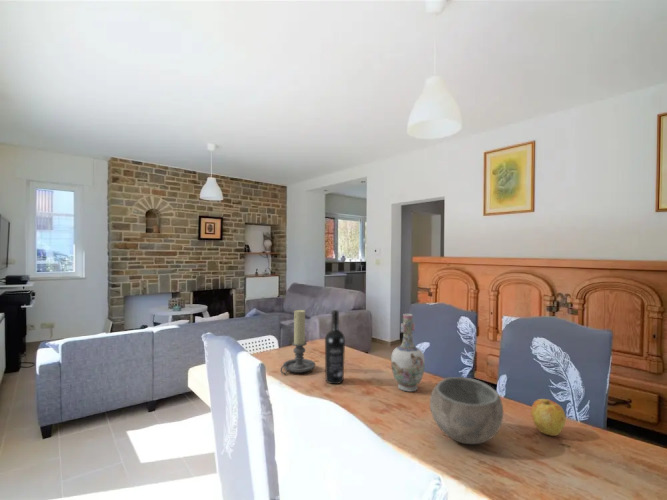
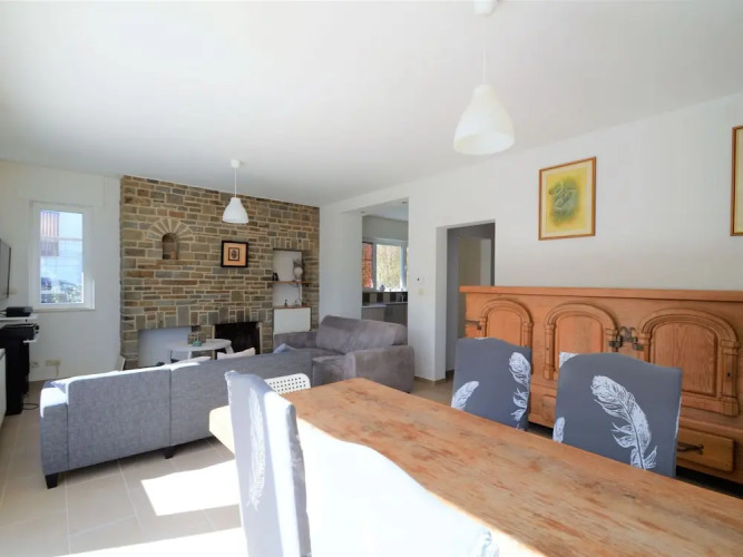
- wine bottle [324,309,346,385]
- candle holder [280,308,316,375]
- vase [390,313,426,392]
- apple [530,398,567,437]
- bowl [429,376,504,445]
